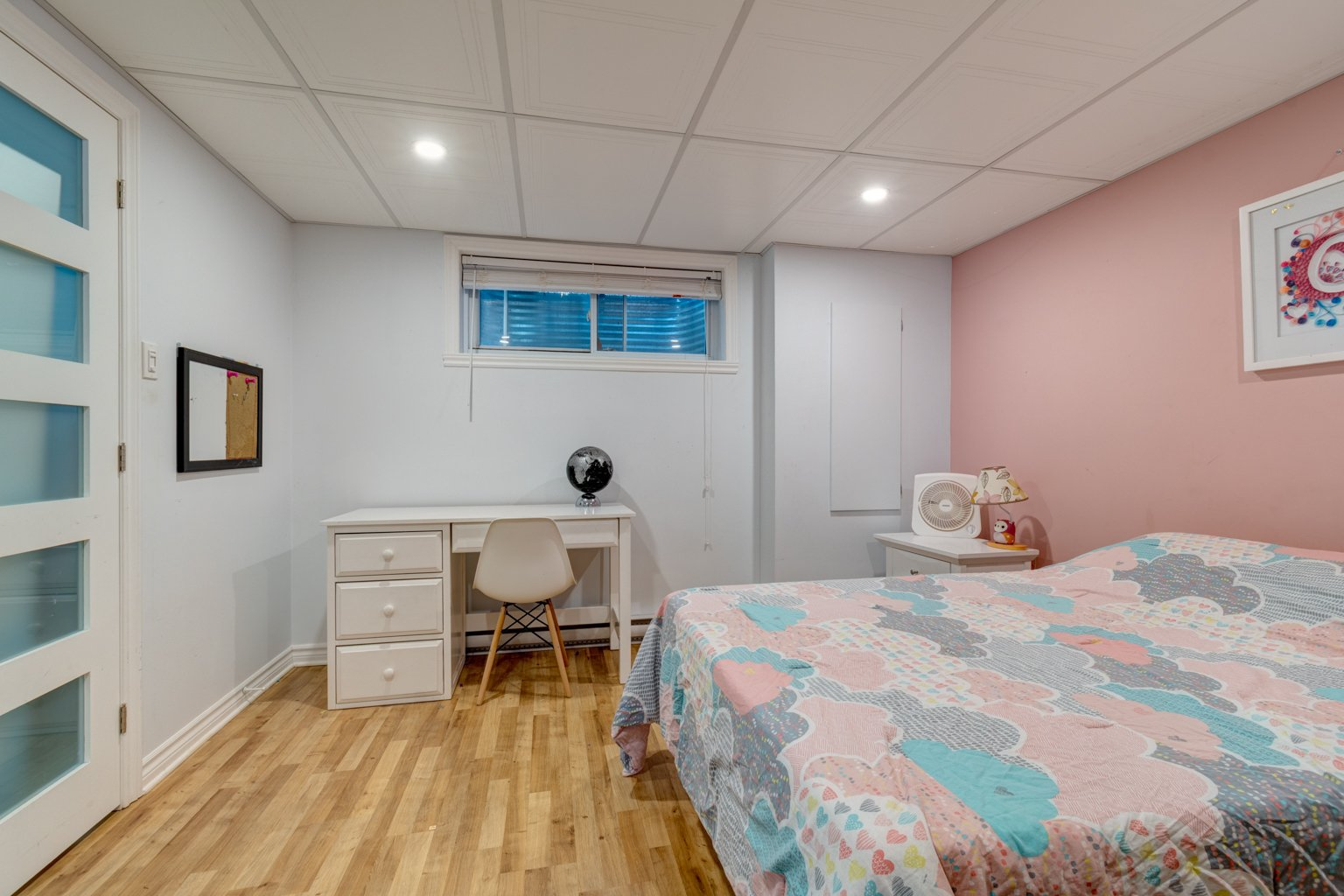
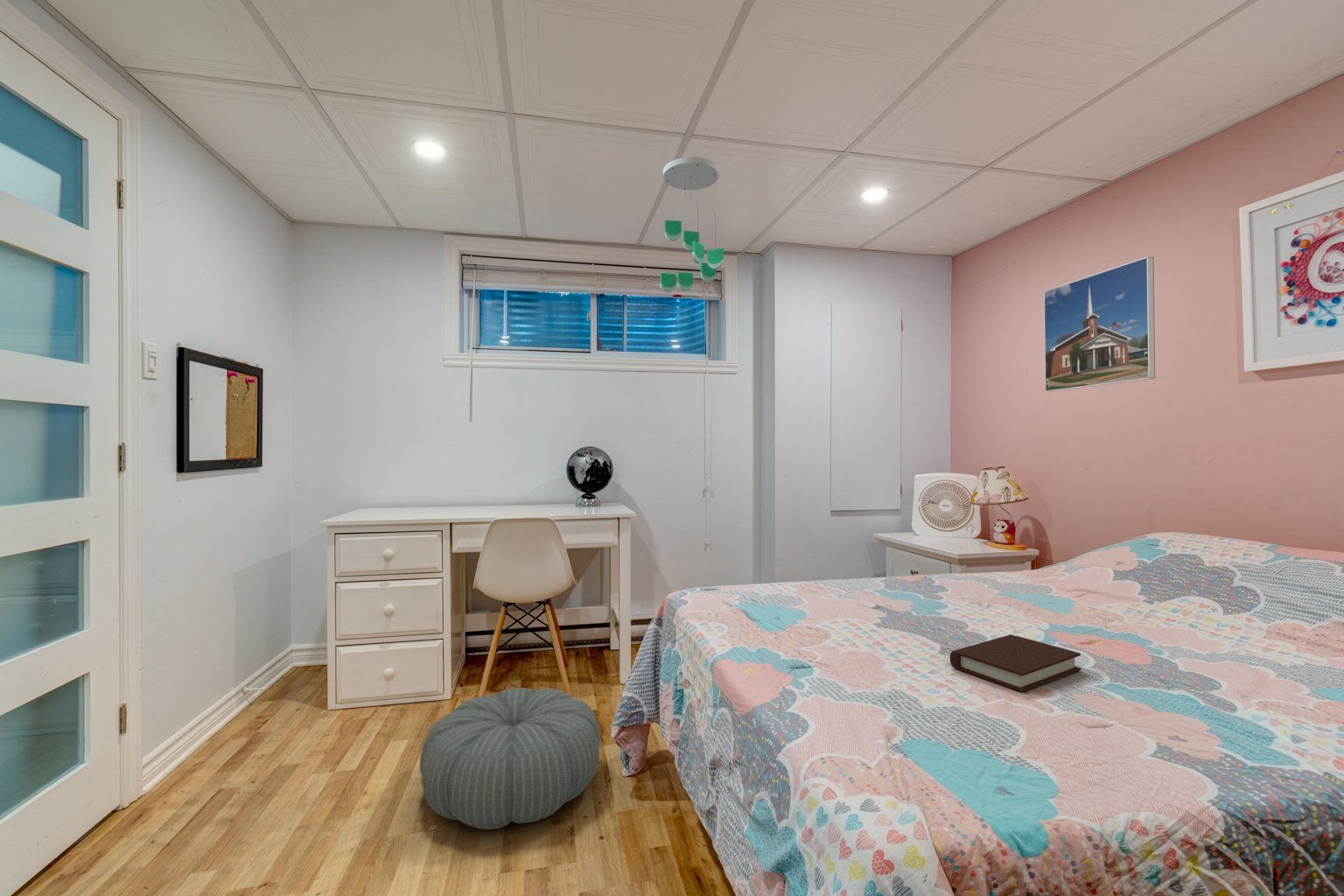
+ book [949,634,1082,693]
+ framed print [1043,255,1156,393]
+ ceiling mobile [659,156,725,294]
+ pouf [419,687,601,830]
